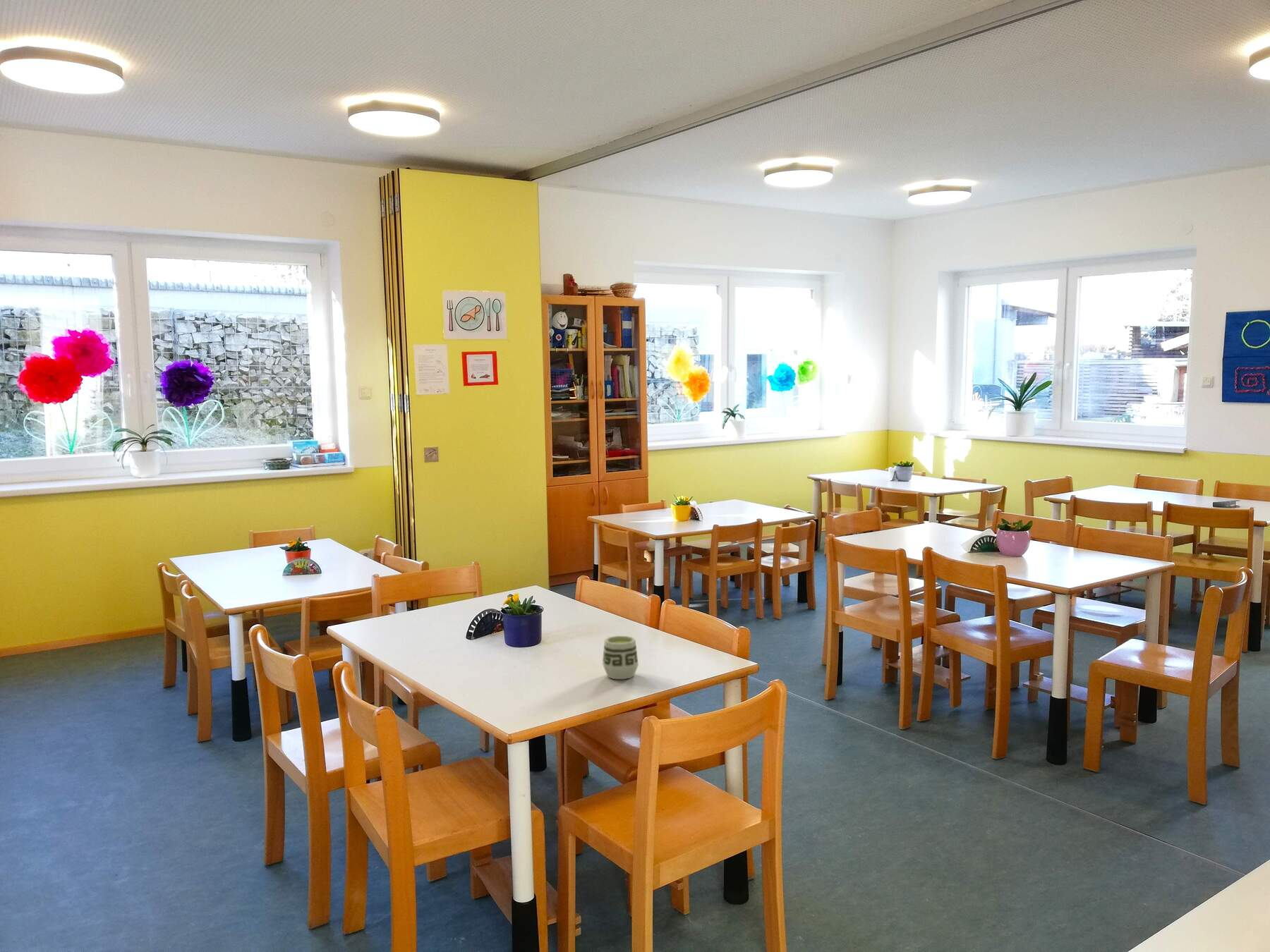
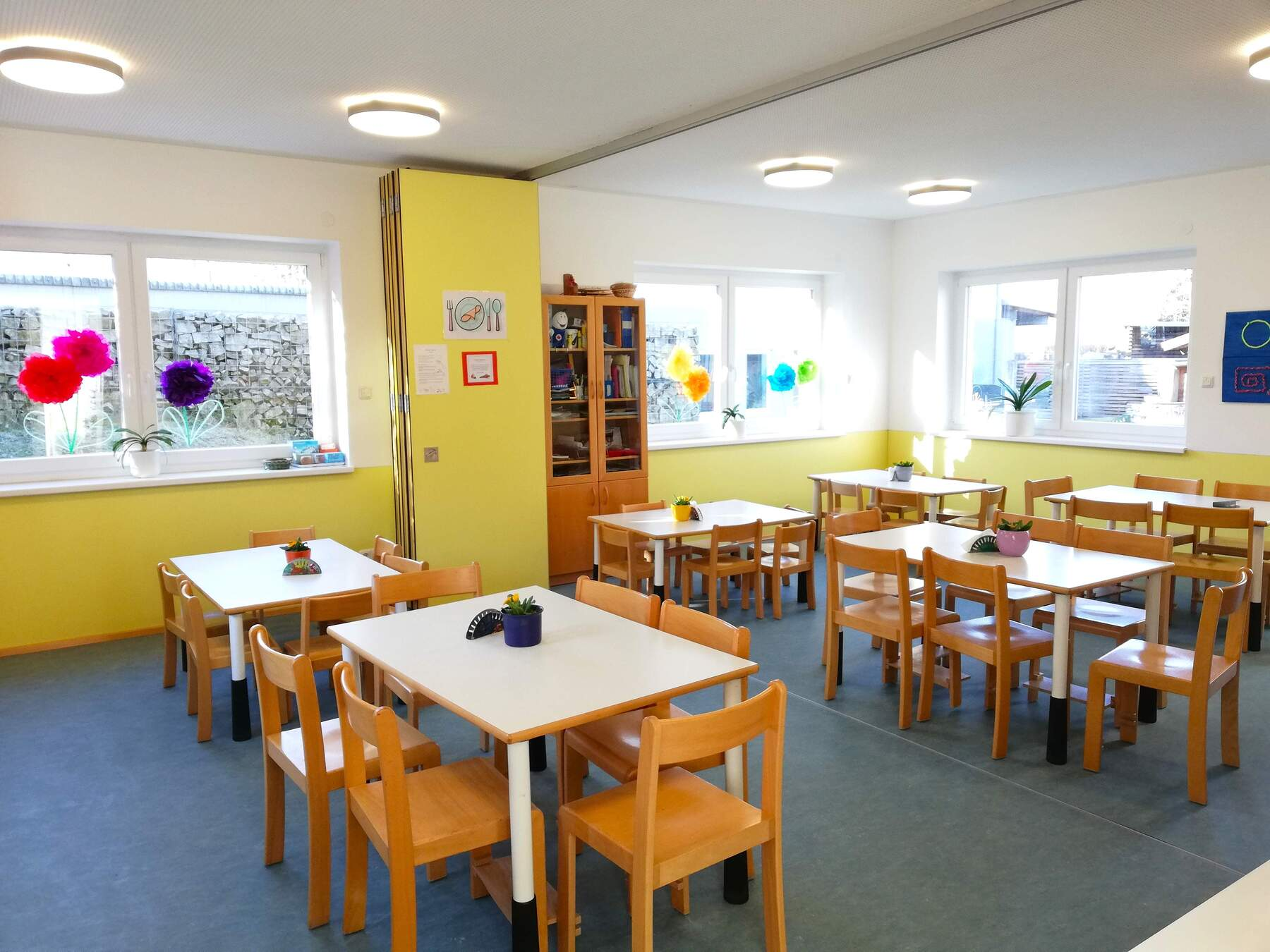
- cup [602,635,639,680]
